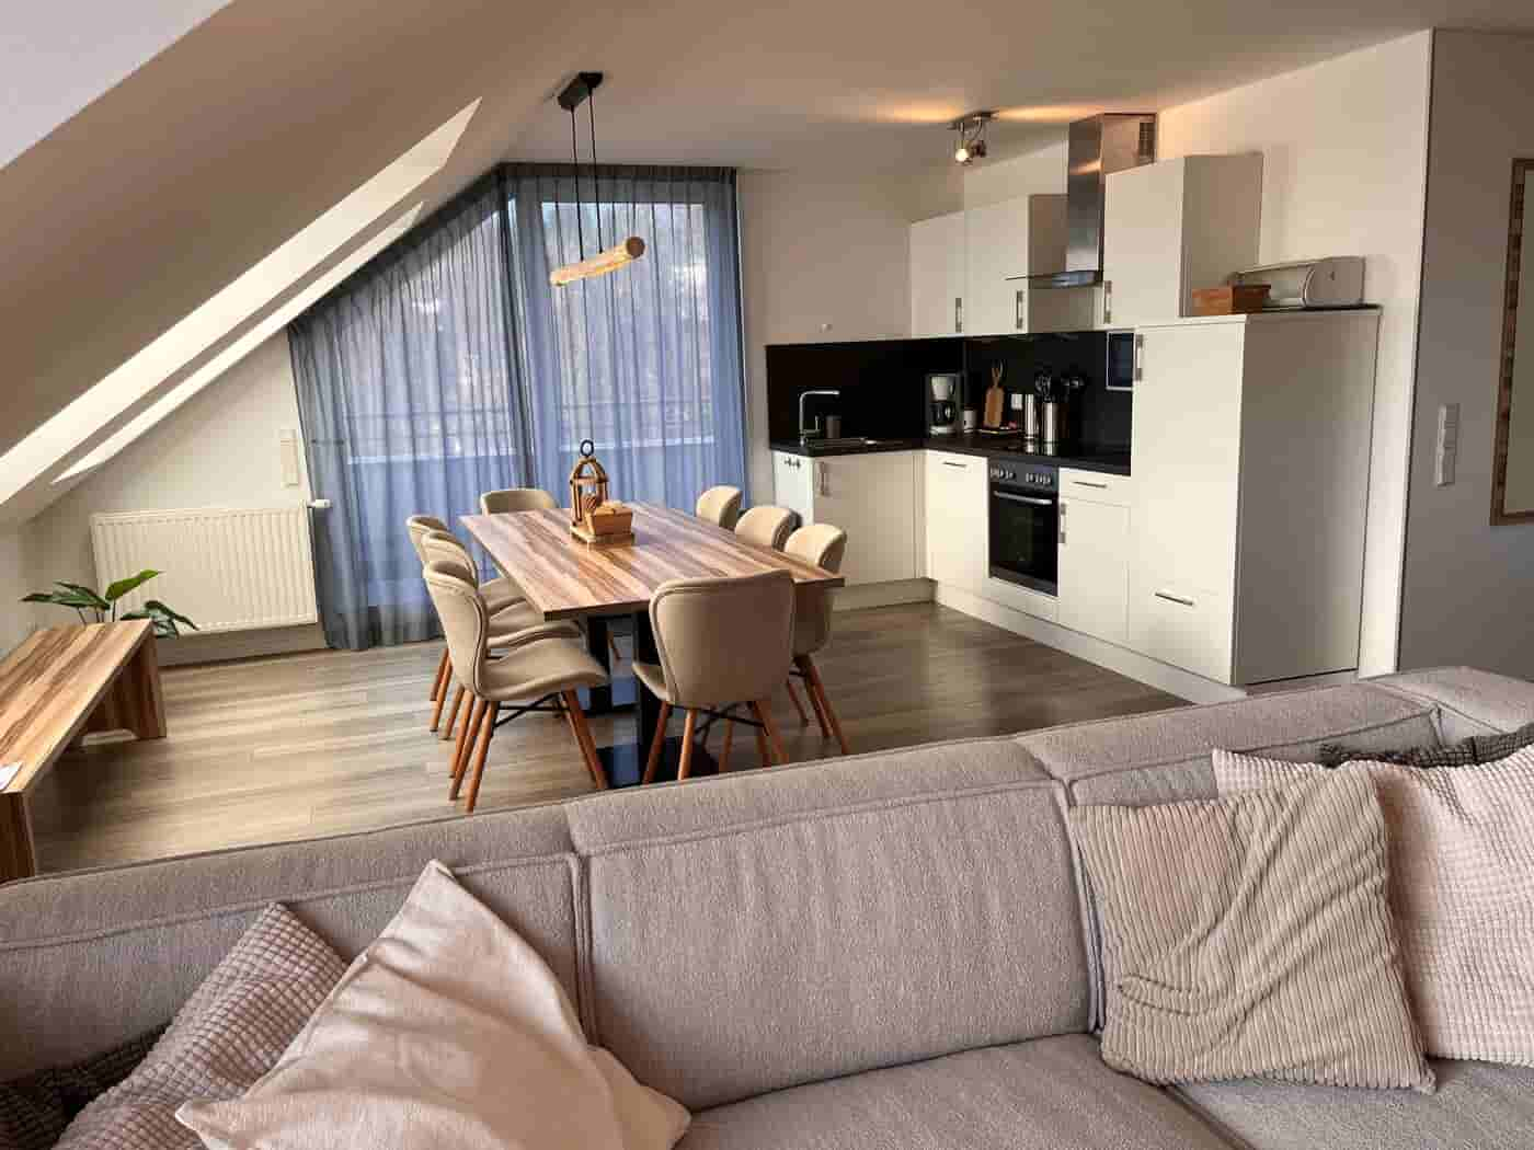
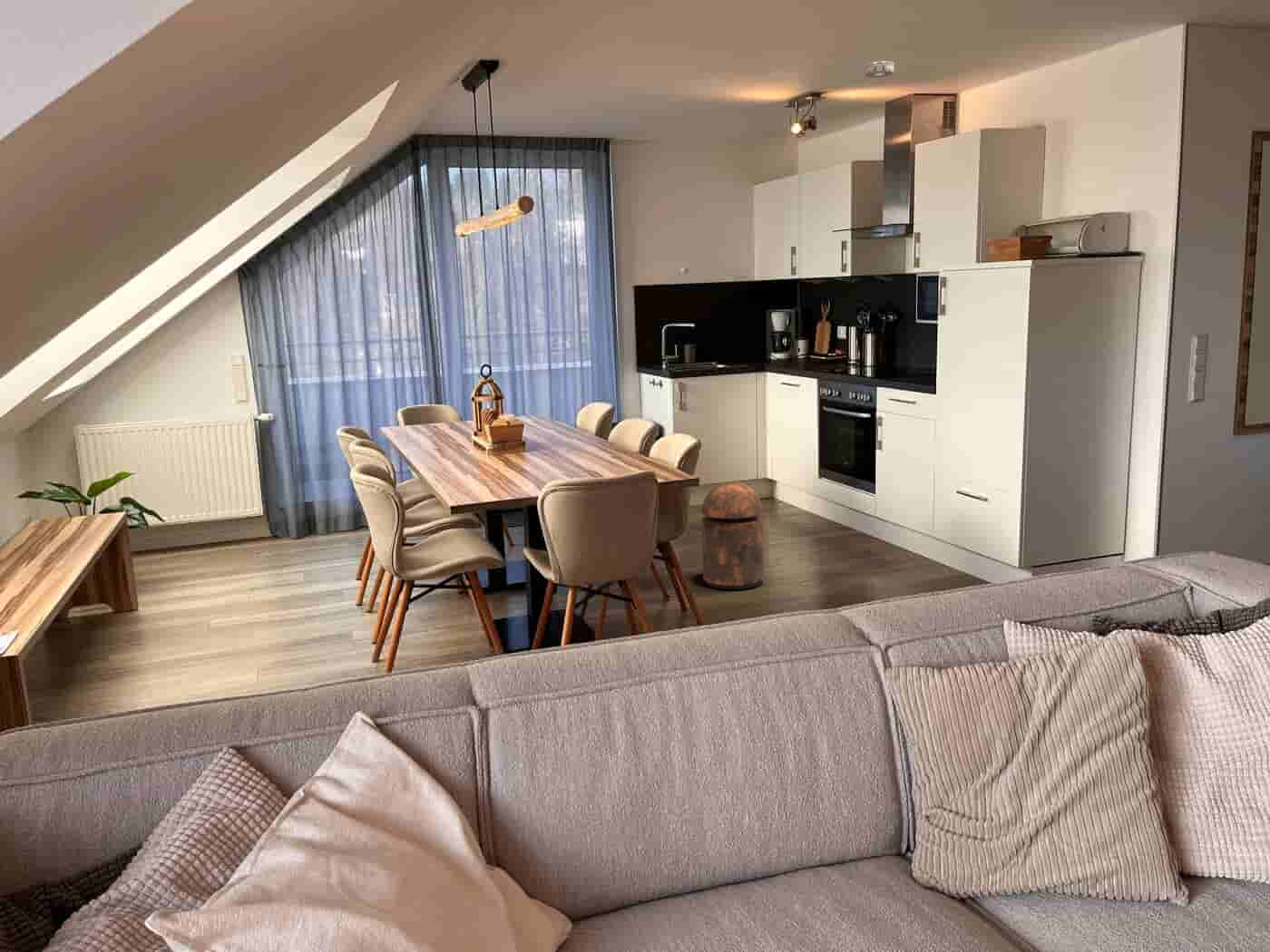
+ smoke detector [865,60,894,79]
+ trash can [700,481,765,590]
